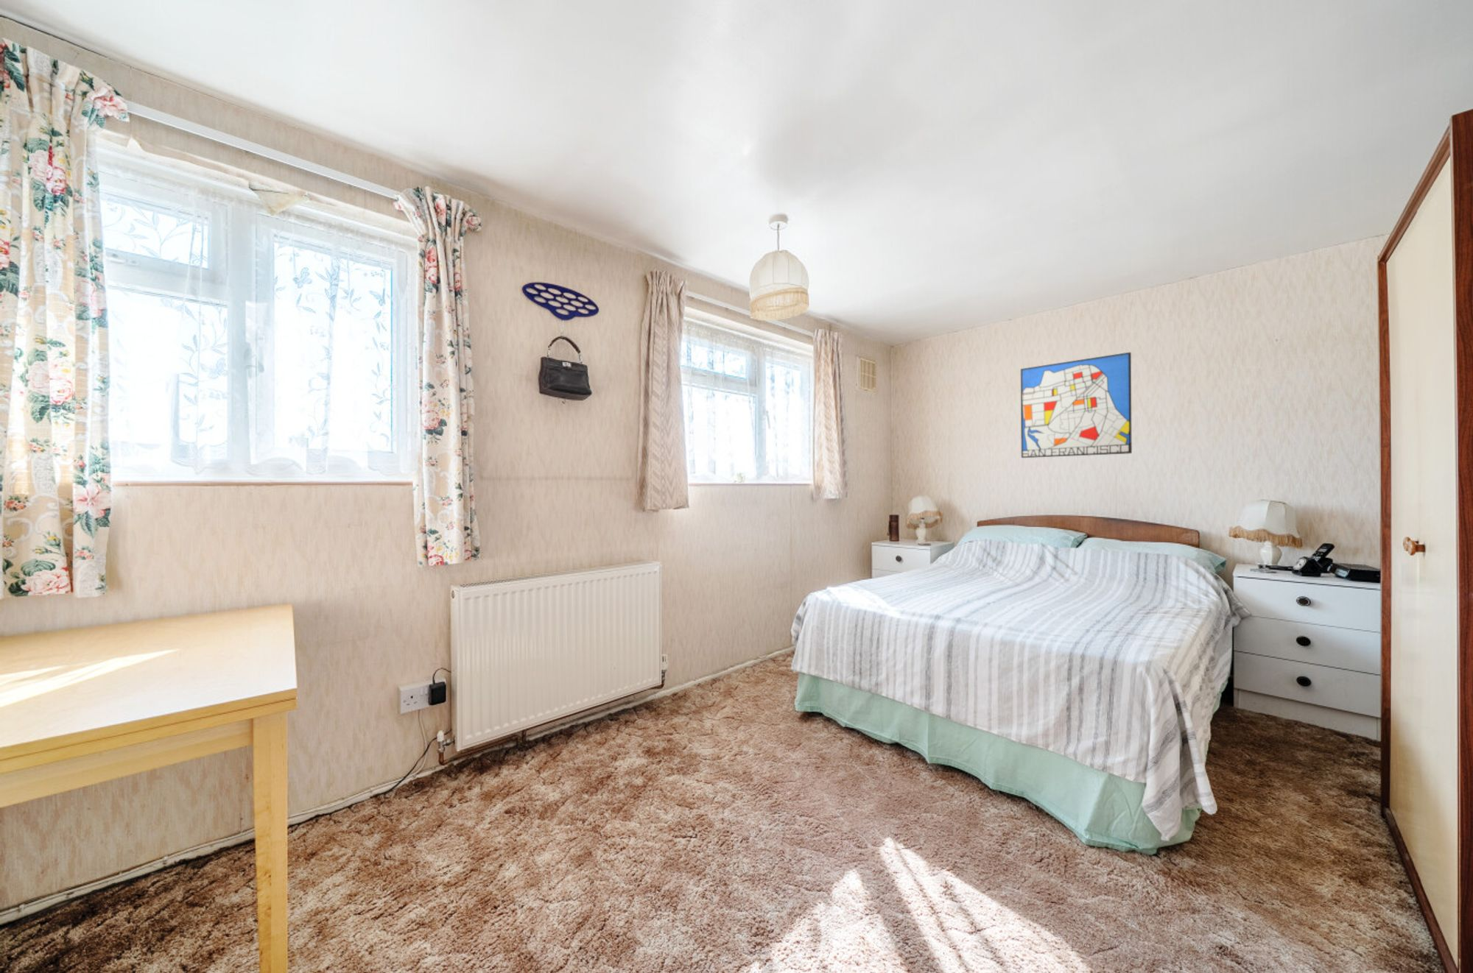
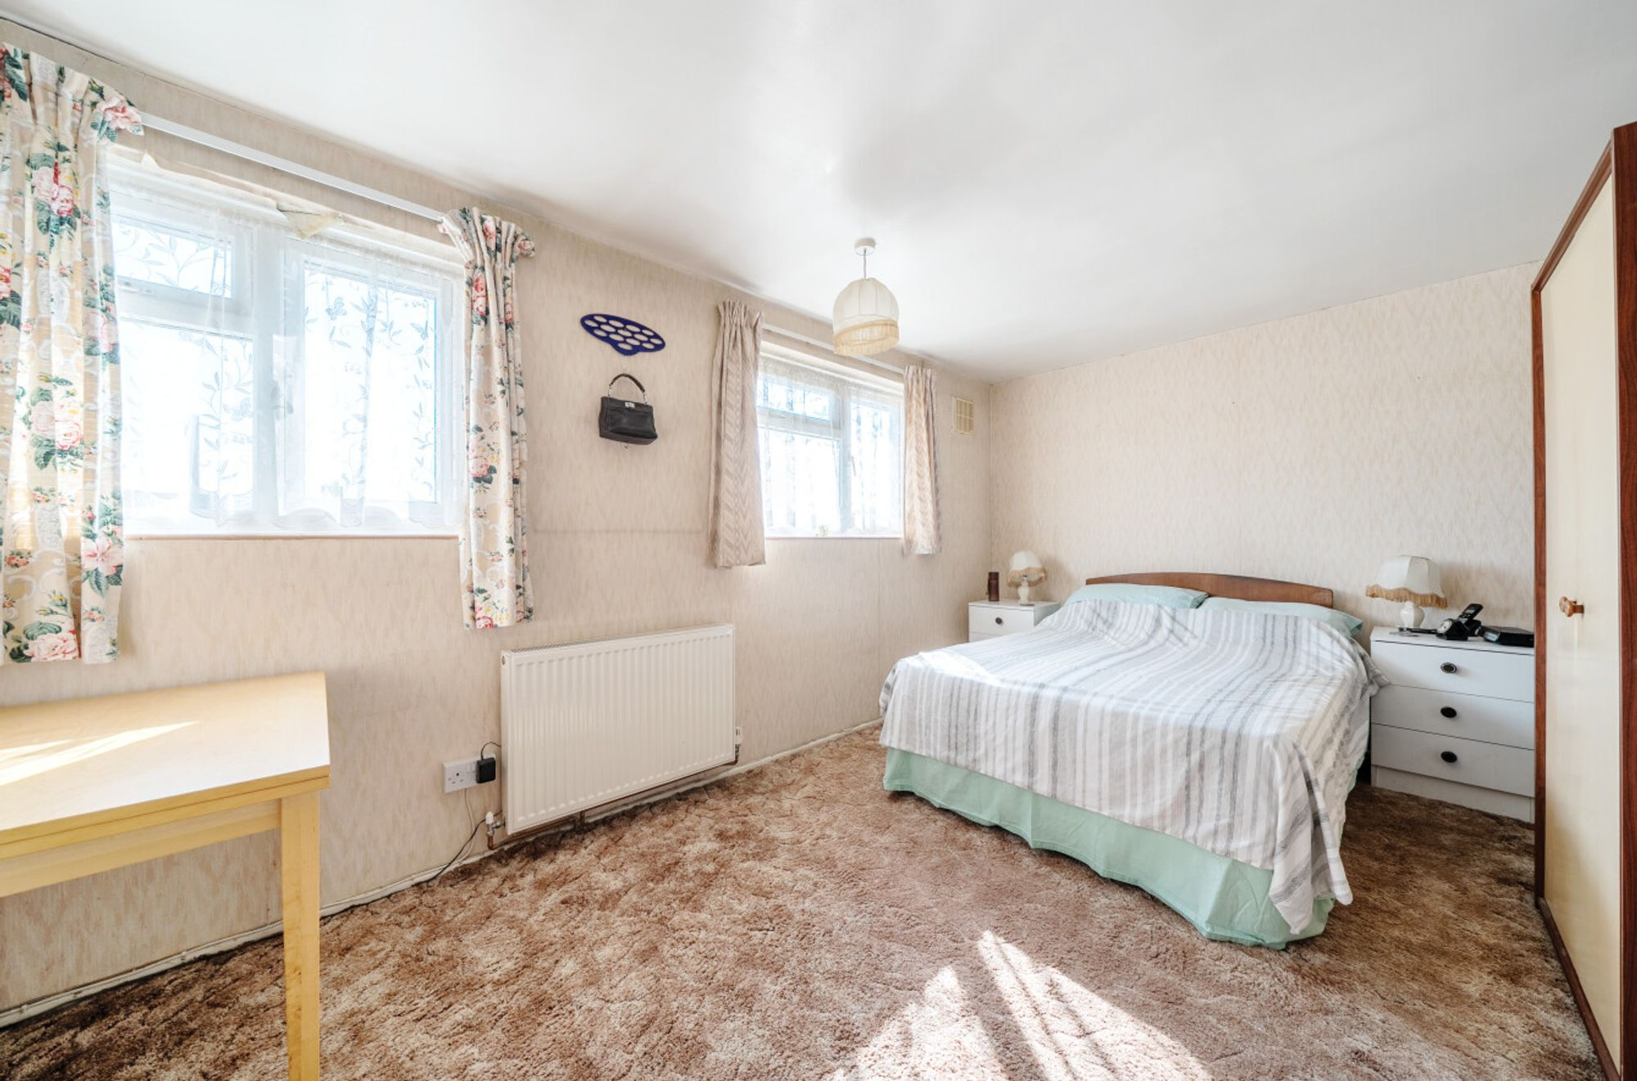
- wall art [1020,351,1133,458]
